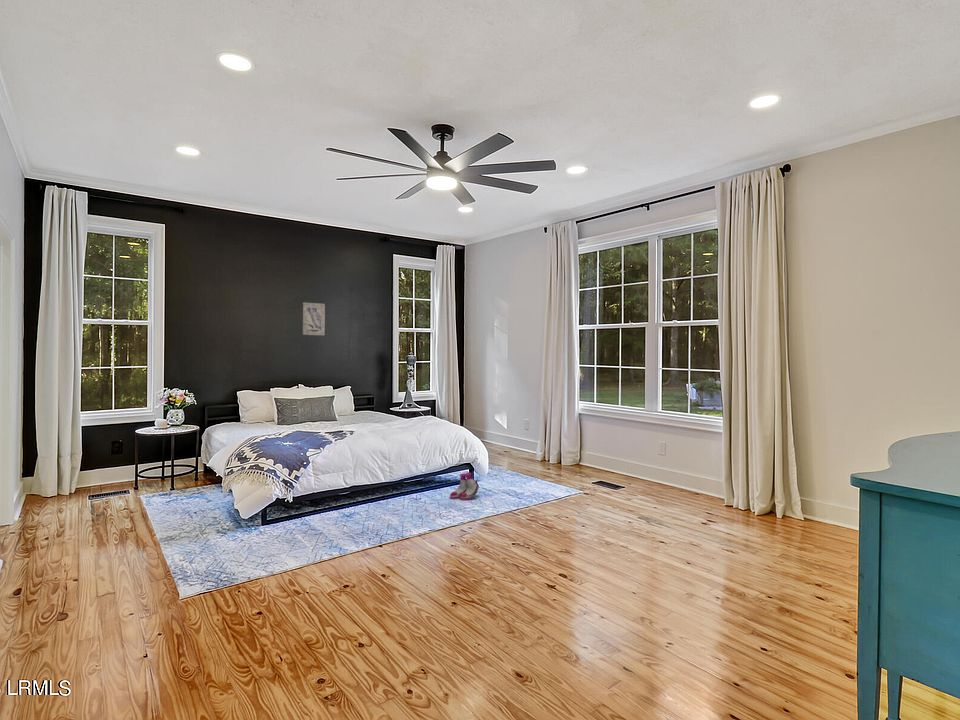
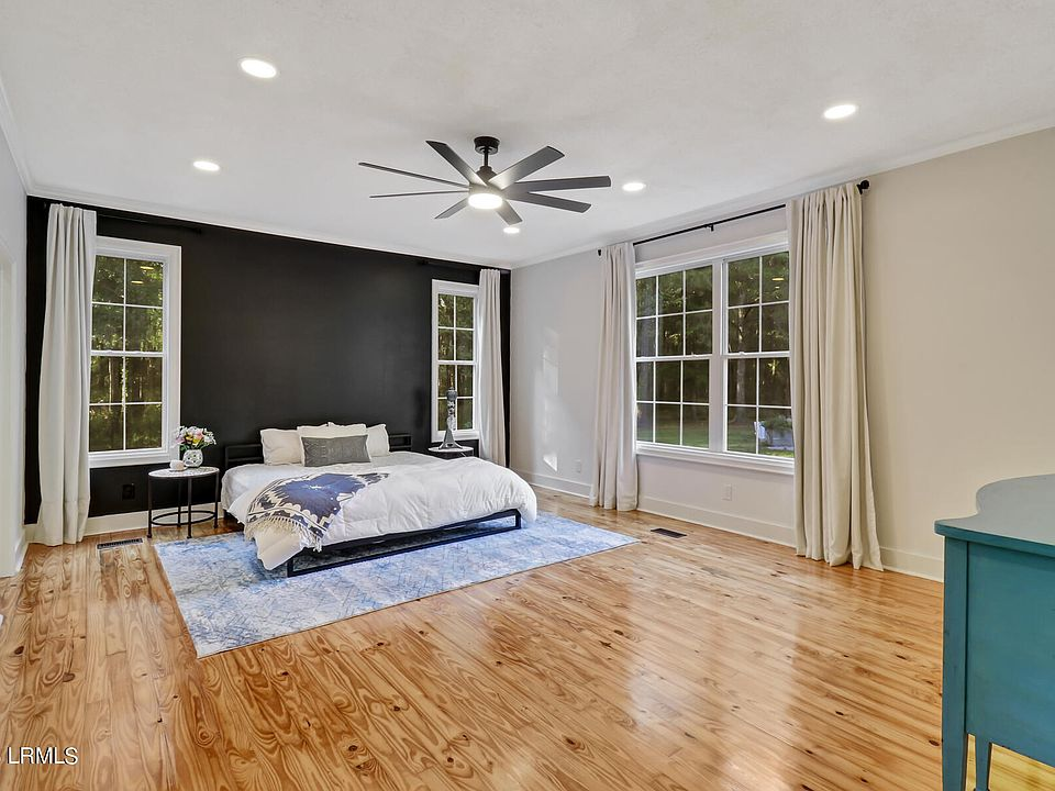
- wall art [302,302,326,336]
- boots [449,471,480,501]
